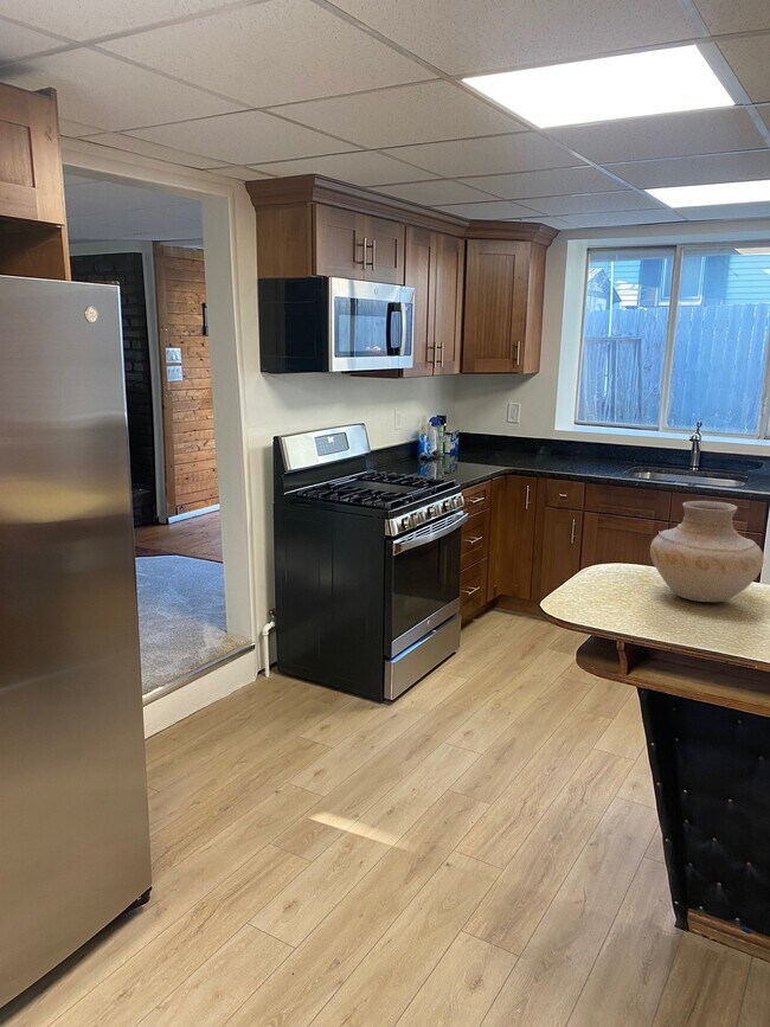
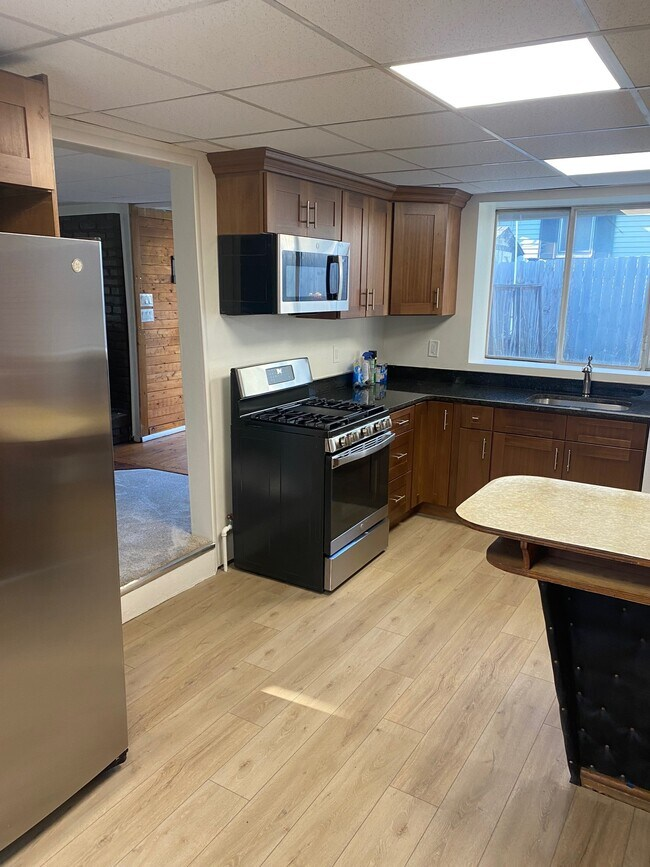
- vase [649,500,765,603]
